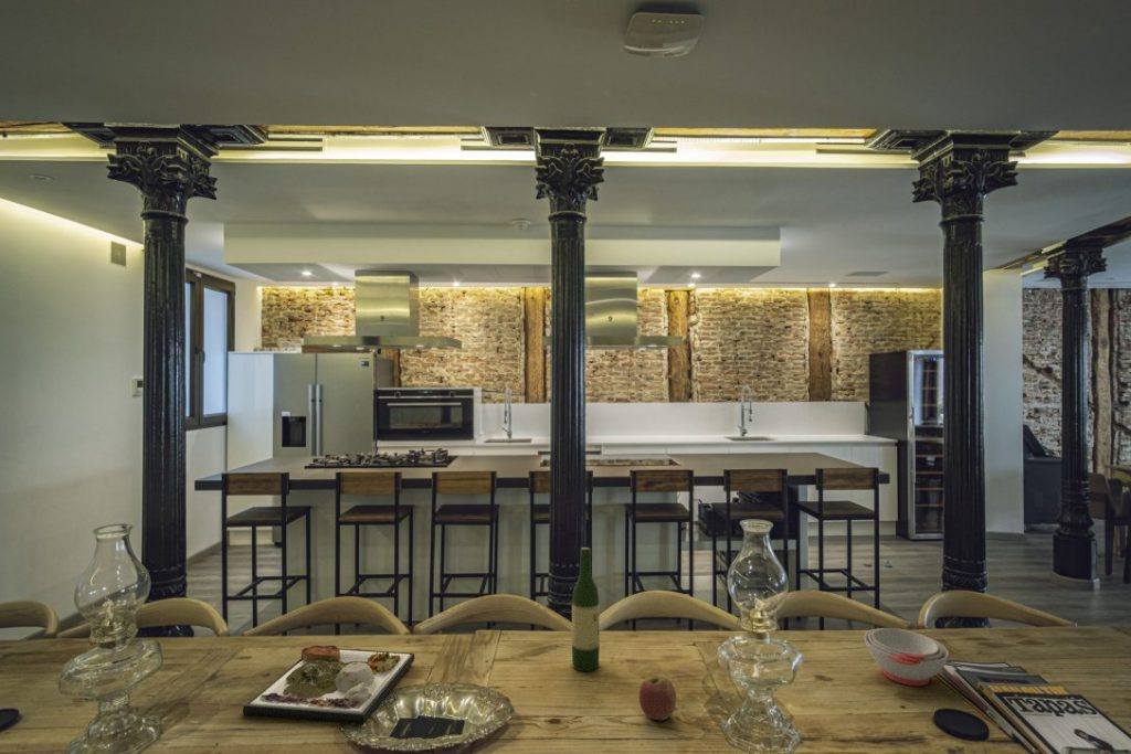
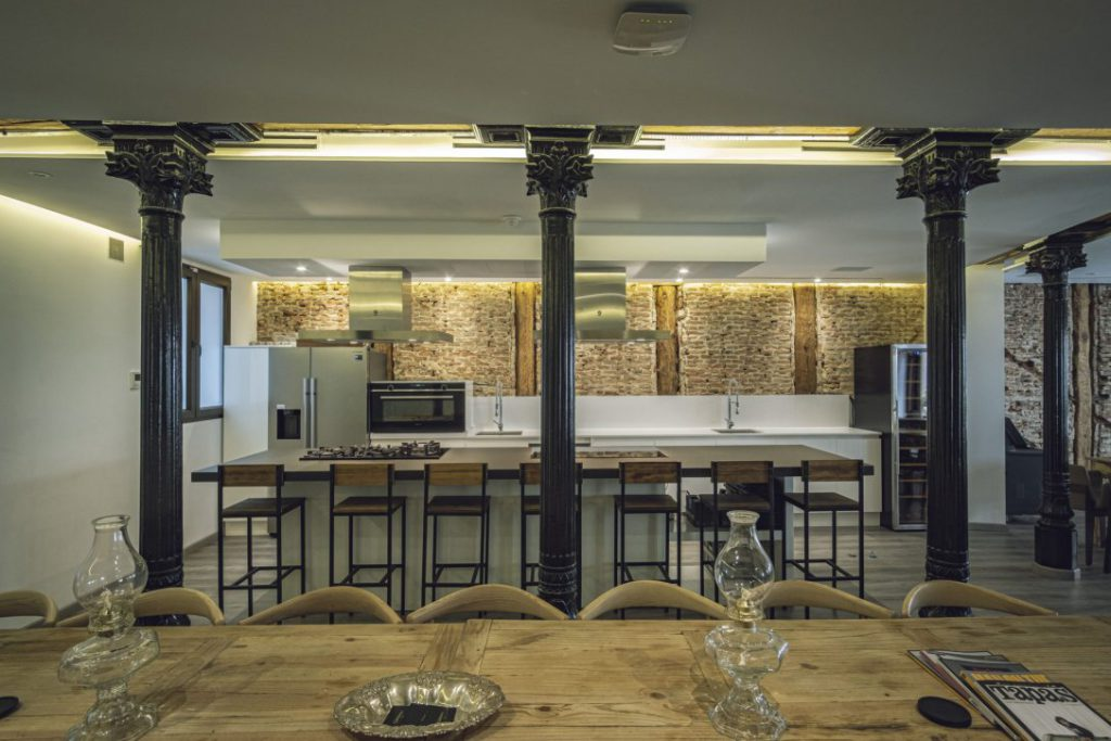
- dinner plate [242,645,415,725]
- soup bowl [863,627,950,687]
- apple [638,675,677,721]
- wine bottle [571,546,601,672]
